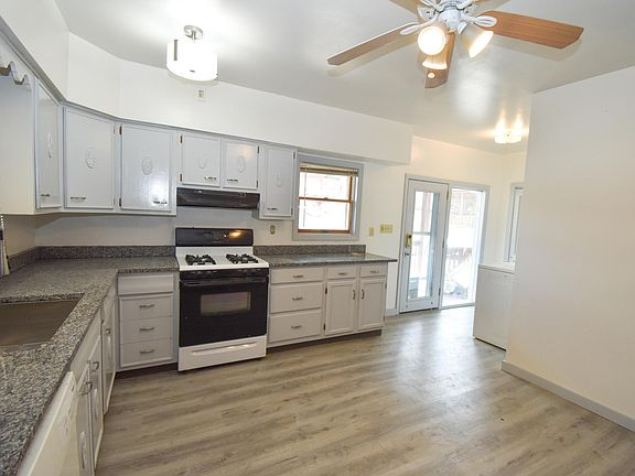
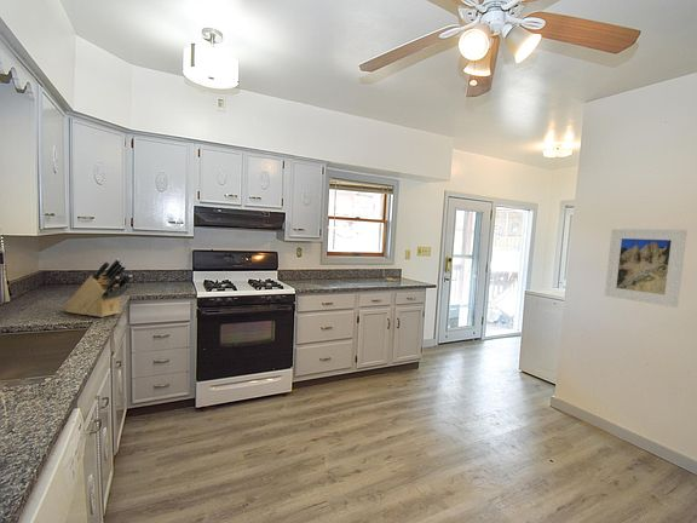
+ knife block [63,257,133,318]
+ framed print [604,228,689,309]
